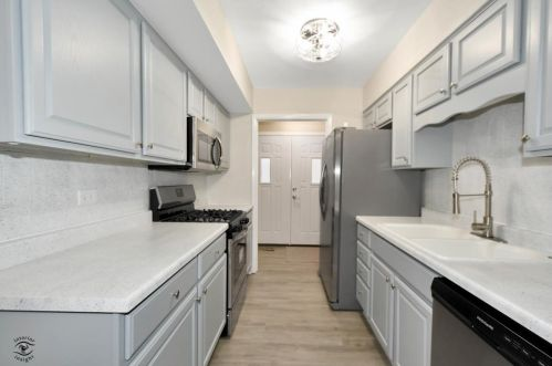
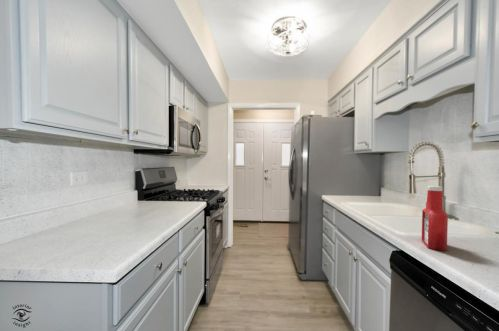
+ soap bottle [421,185,449,252]
